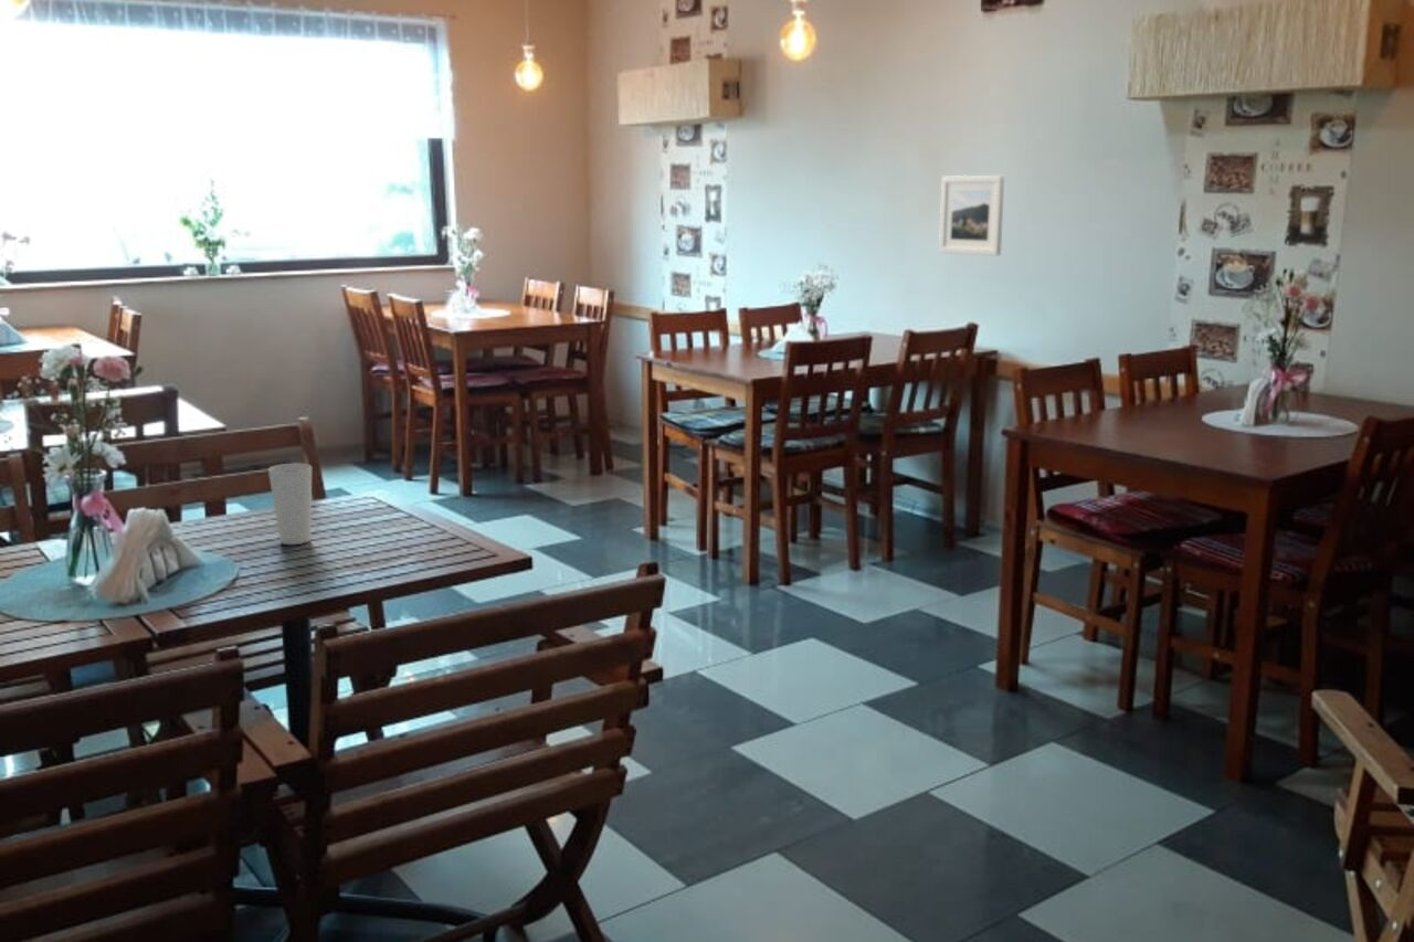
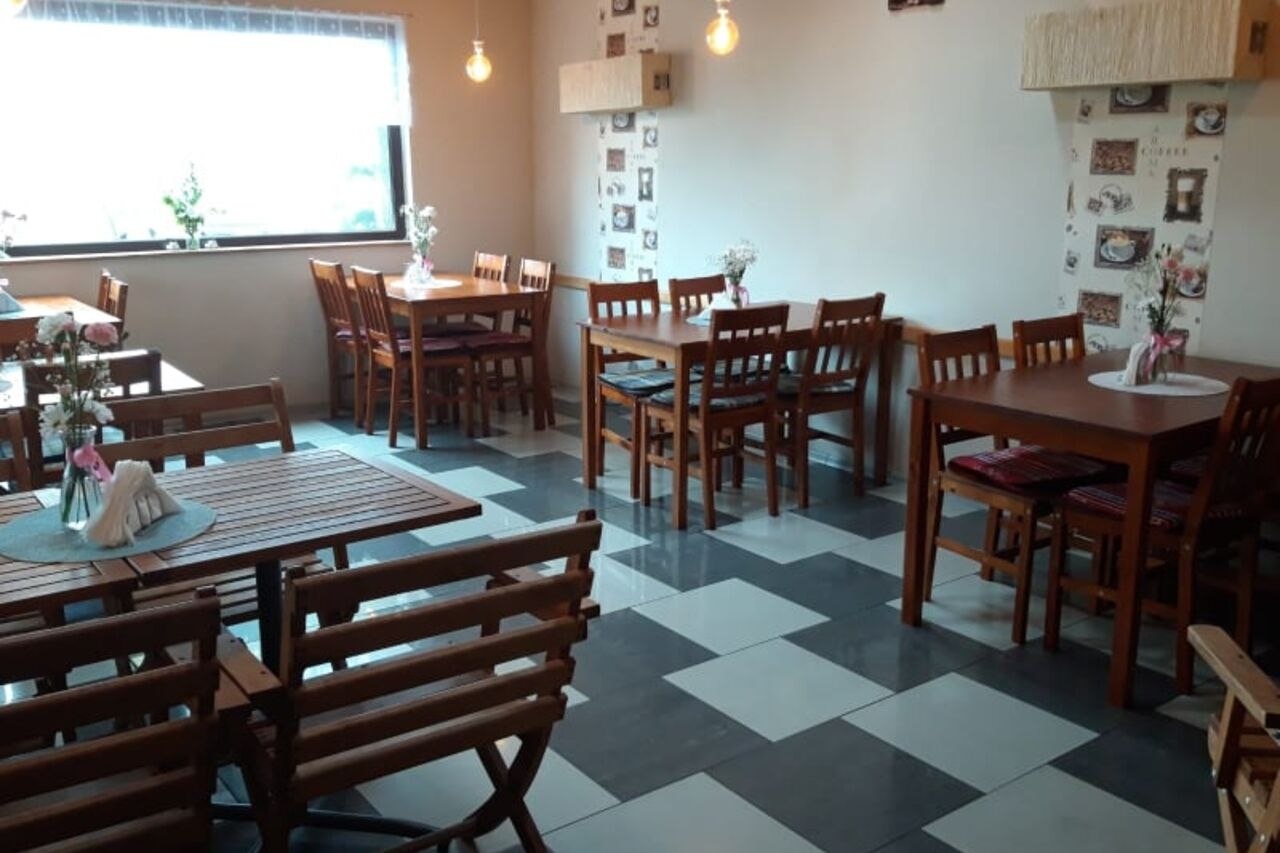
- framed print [938,174,1006,256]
- cup [267,462,313,546]
